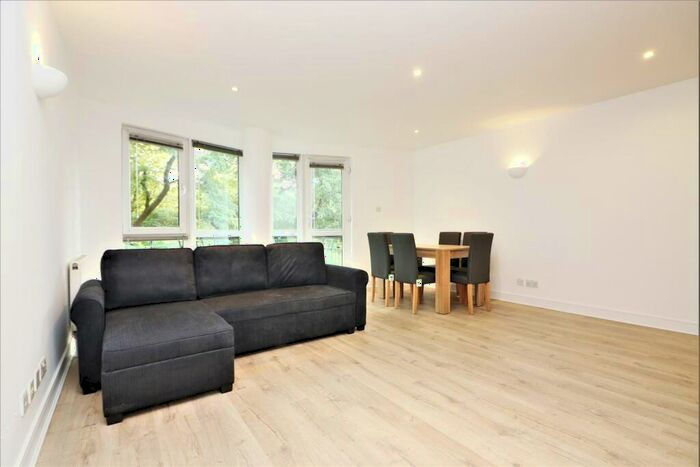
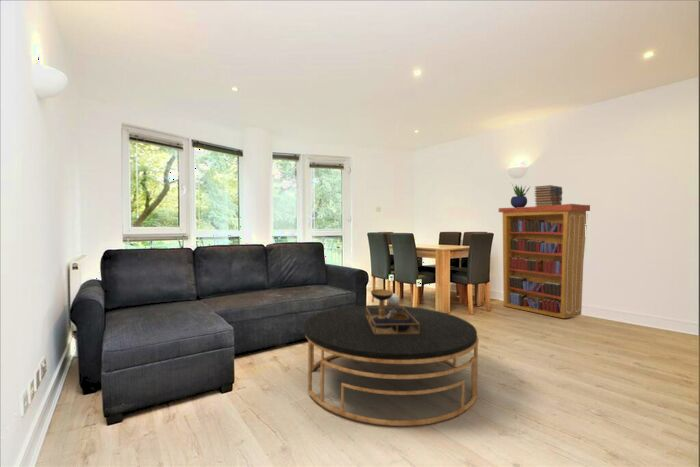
+ bookcase [498,203,591,319]
+ coffee table [303,288,480,427]
+ book stack [533,184,564,206]
+ potted plant [510,183,531,208]
